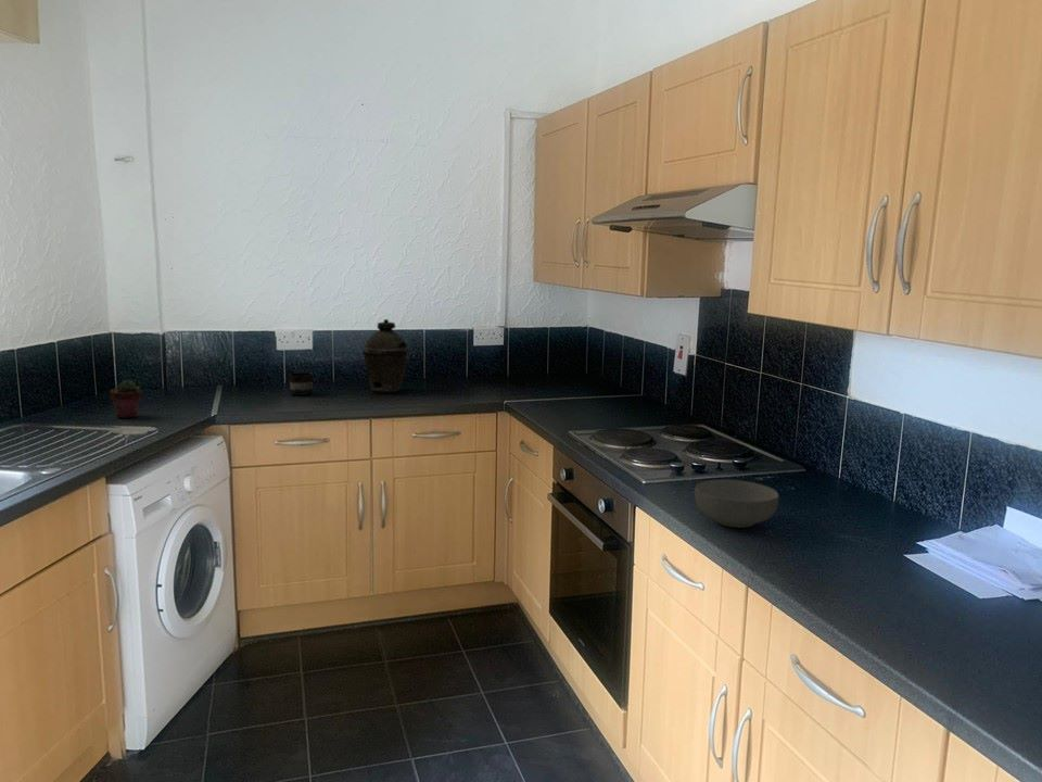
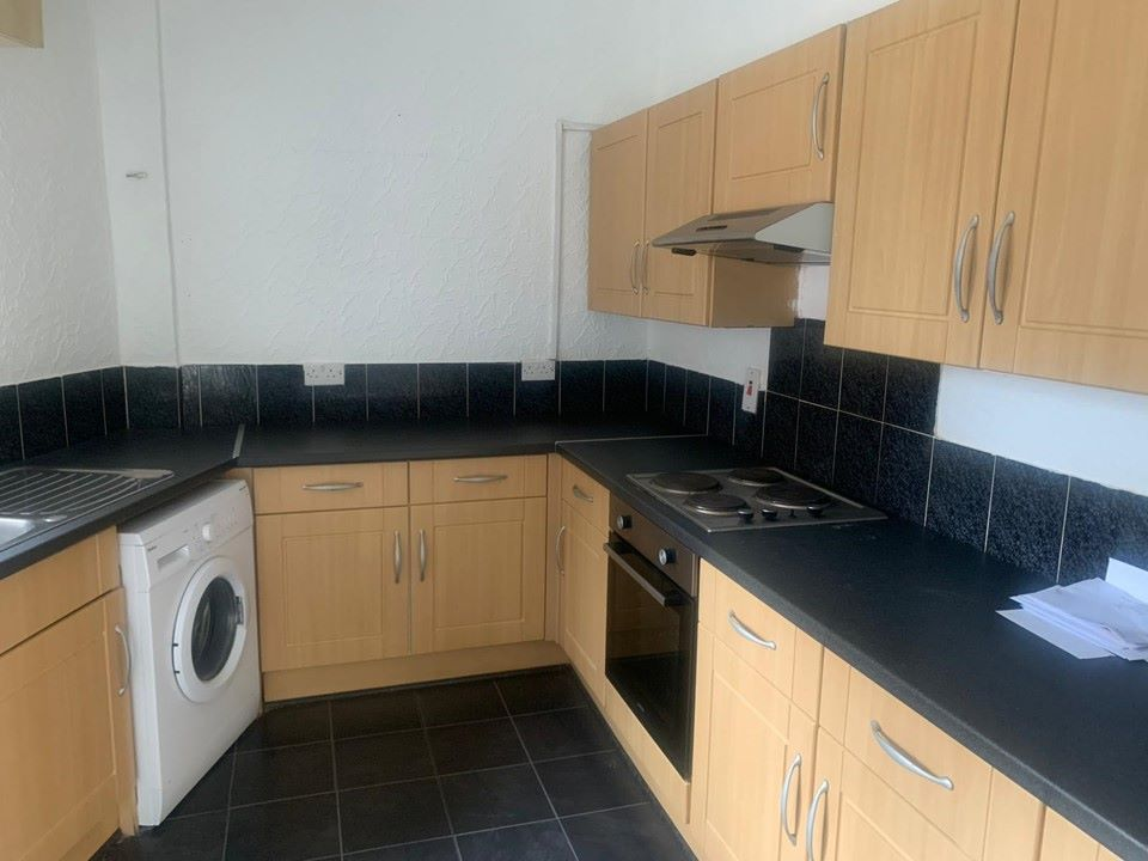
- cereal bowl [694,479,780,529]
- mug [288,371,315,396]
- potted succulent [110,378,143,419]
- kettle [361,318,410,394]
